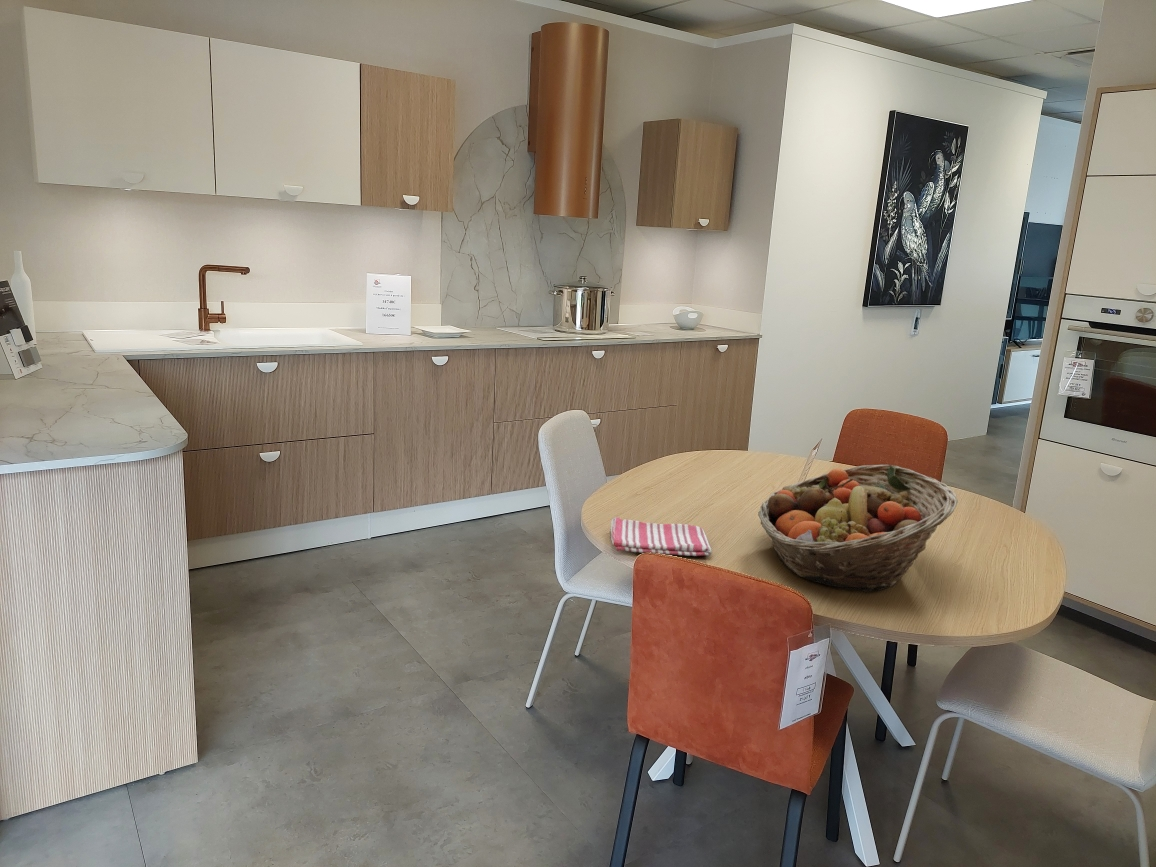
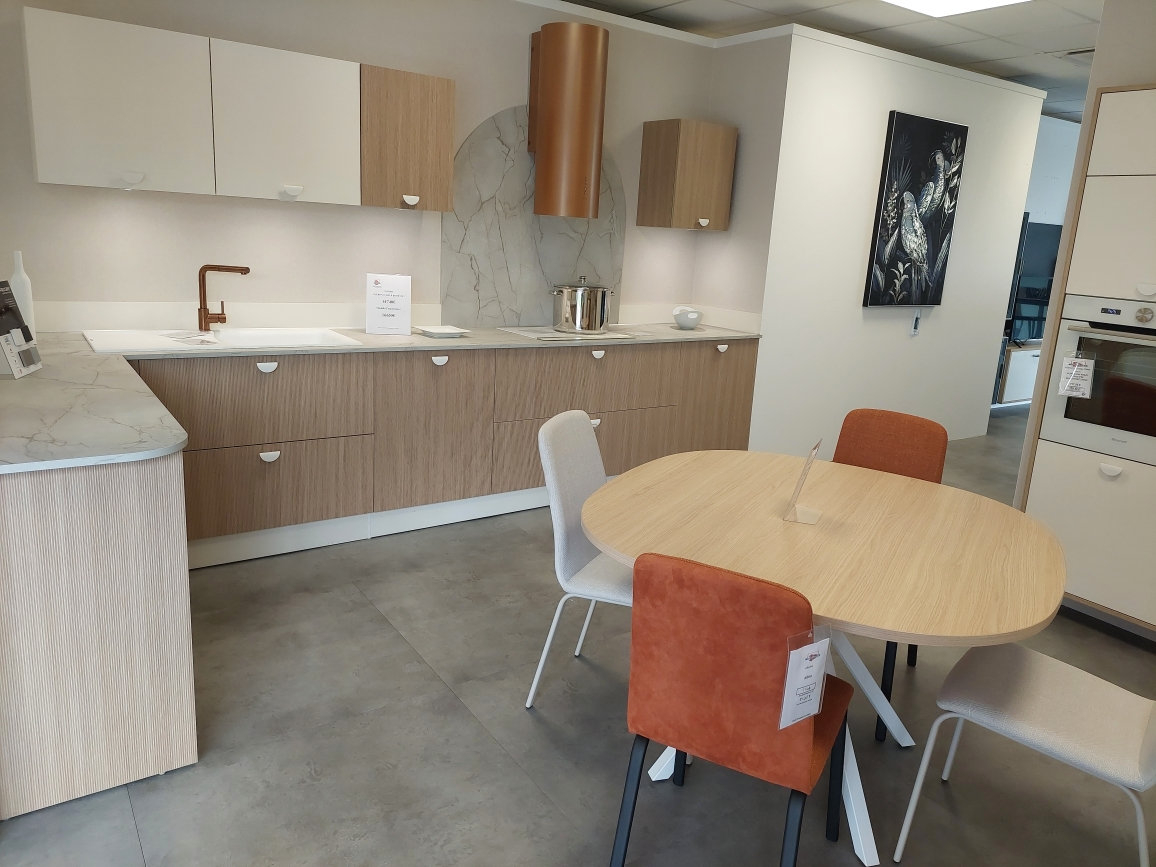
- dish towel [610,516,712,557]
- fruit basket [757,464,959,594]
